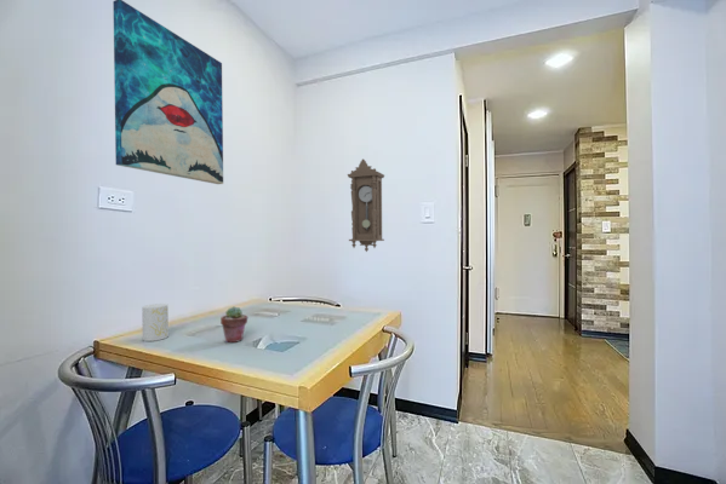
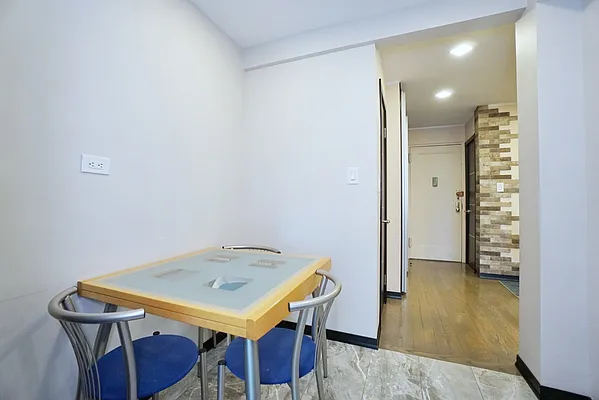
- potted succulent [219,306,248,344]
- pendulum clock [347,159,385,253]
- cup [141,302,170,342]
- wall art [112,0,224,185]
